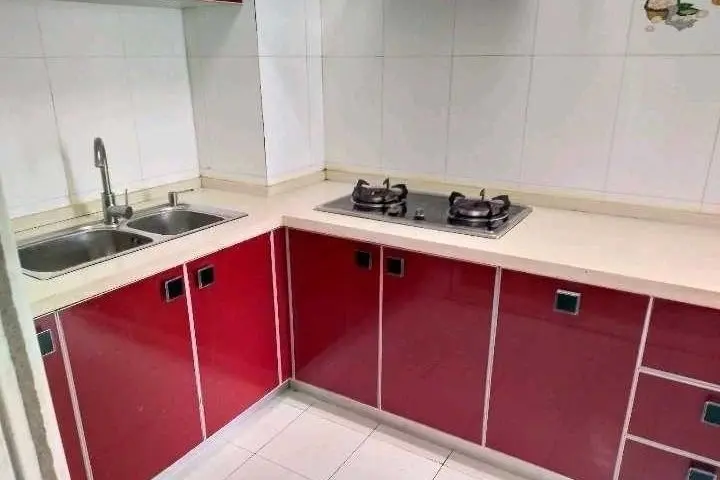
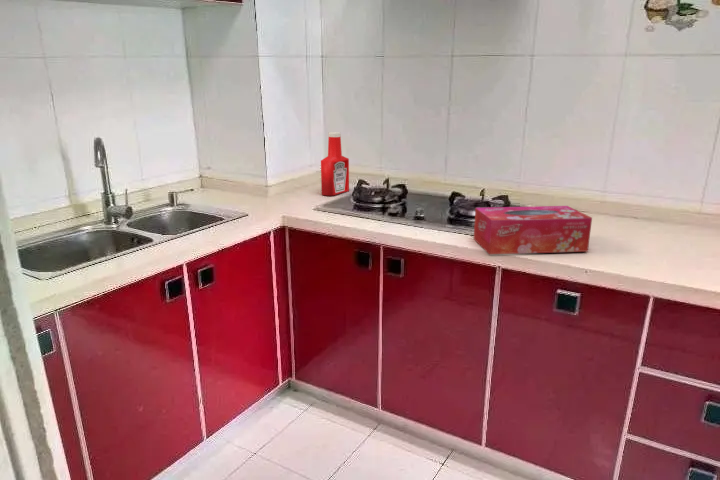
+ tissue box [473,205,593,255]
+ soap bottle [320,131,350,197]
